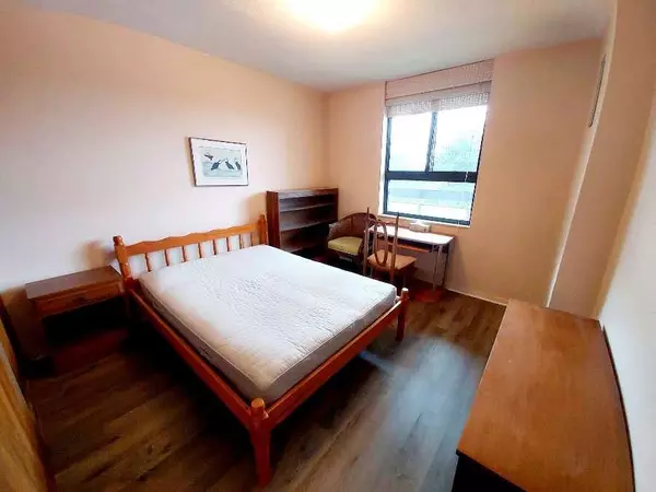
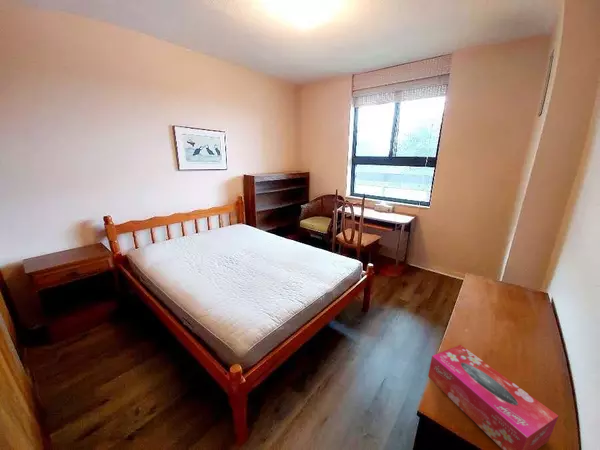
+ tissue box [427,344,559,450]
